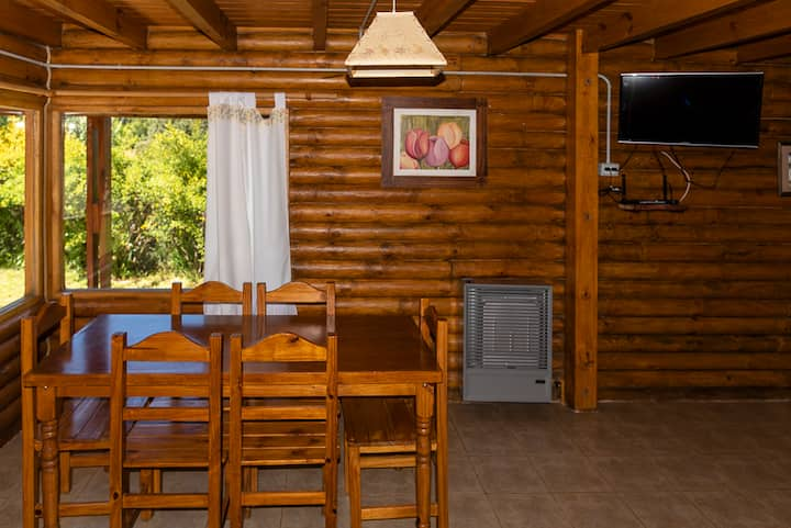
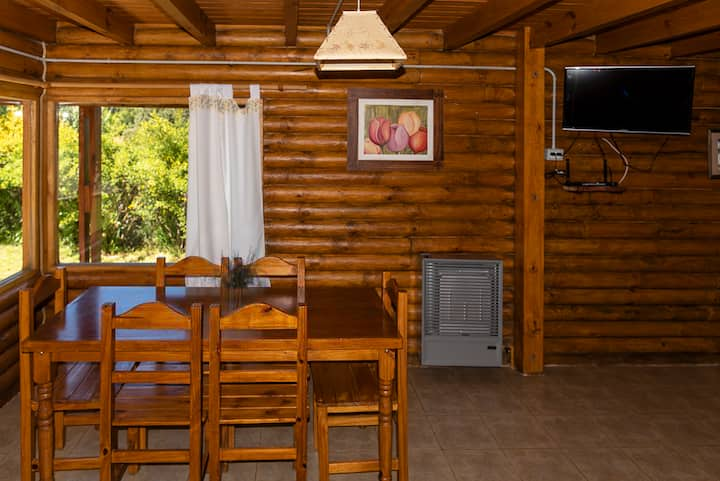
+ plant [199,245,273,302]
